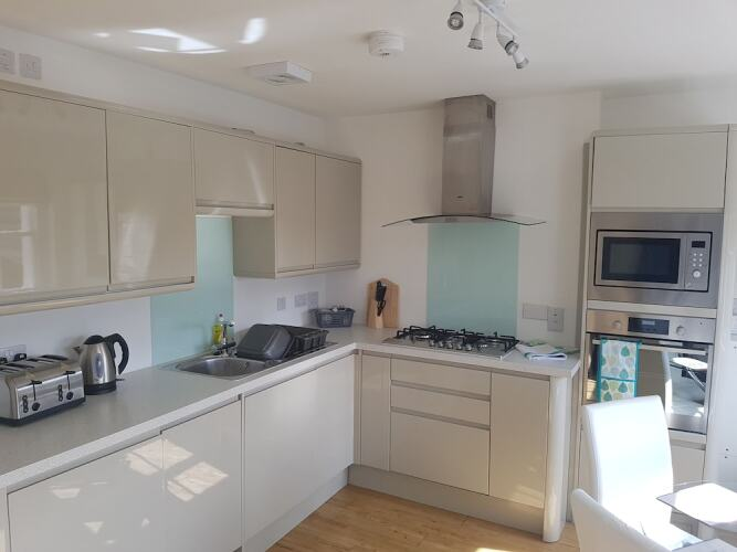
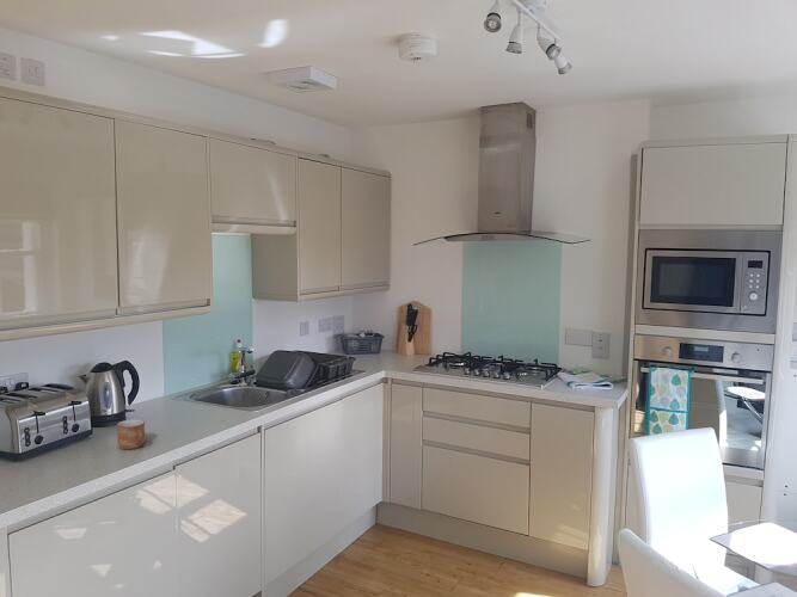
+ mug [116,418,146,450]
